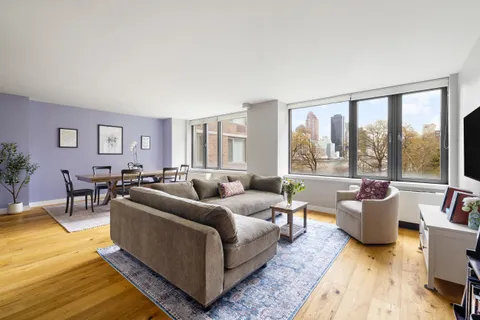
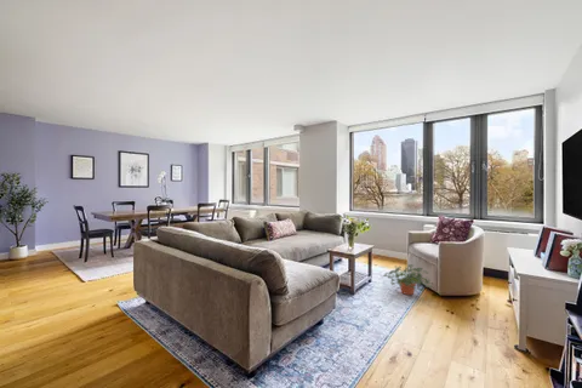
+ potted plant [382,263,434,296]
